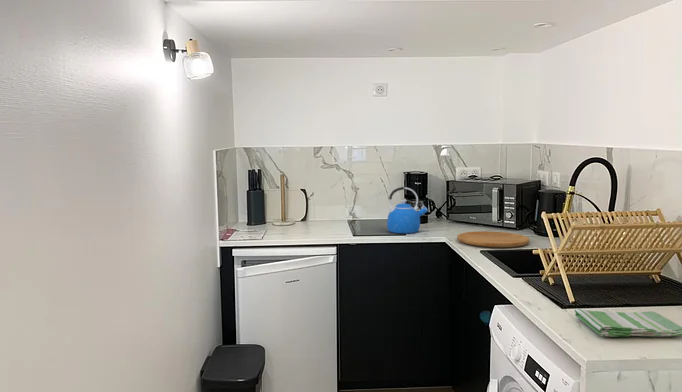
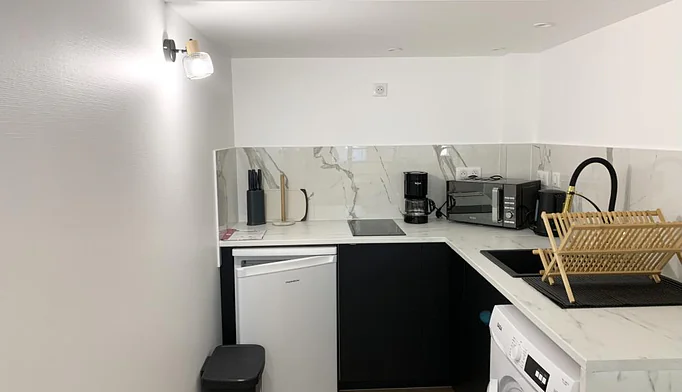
- cutting board [456,230,530,248]
- dish towel [573,308,682,338]
- kettle [386,186,429,234]
